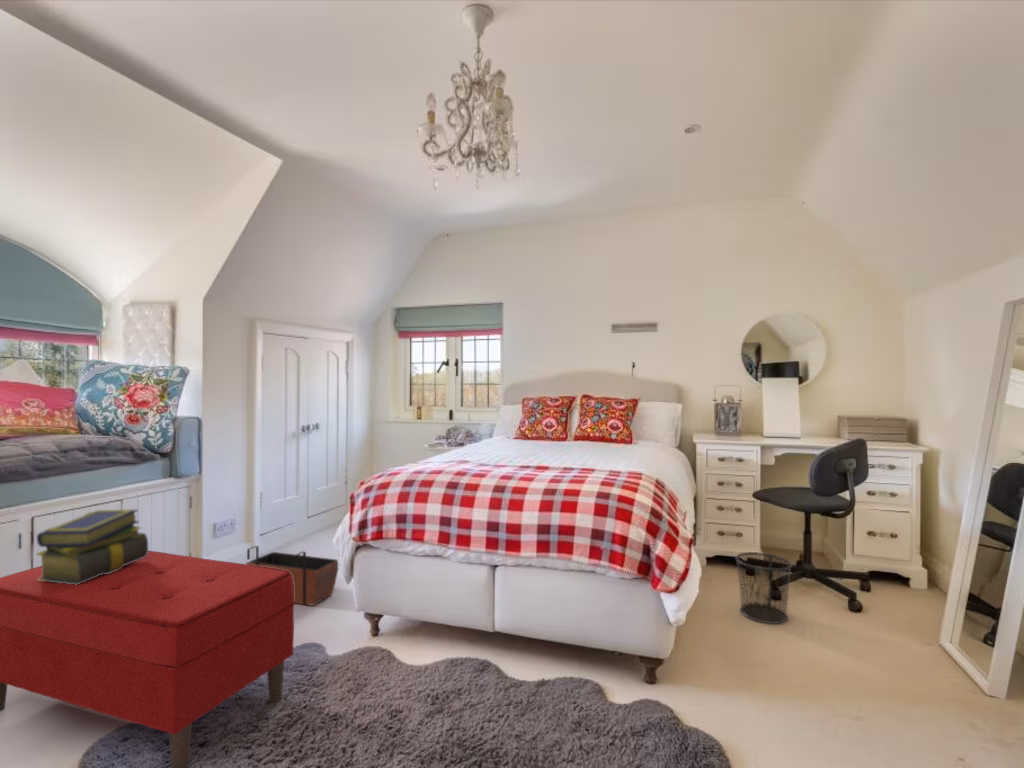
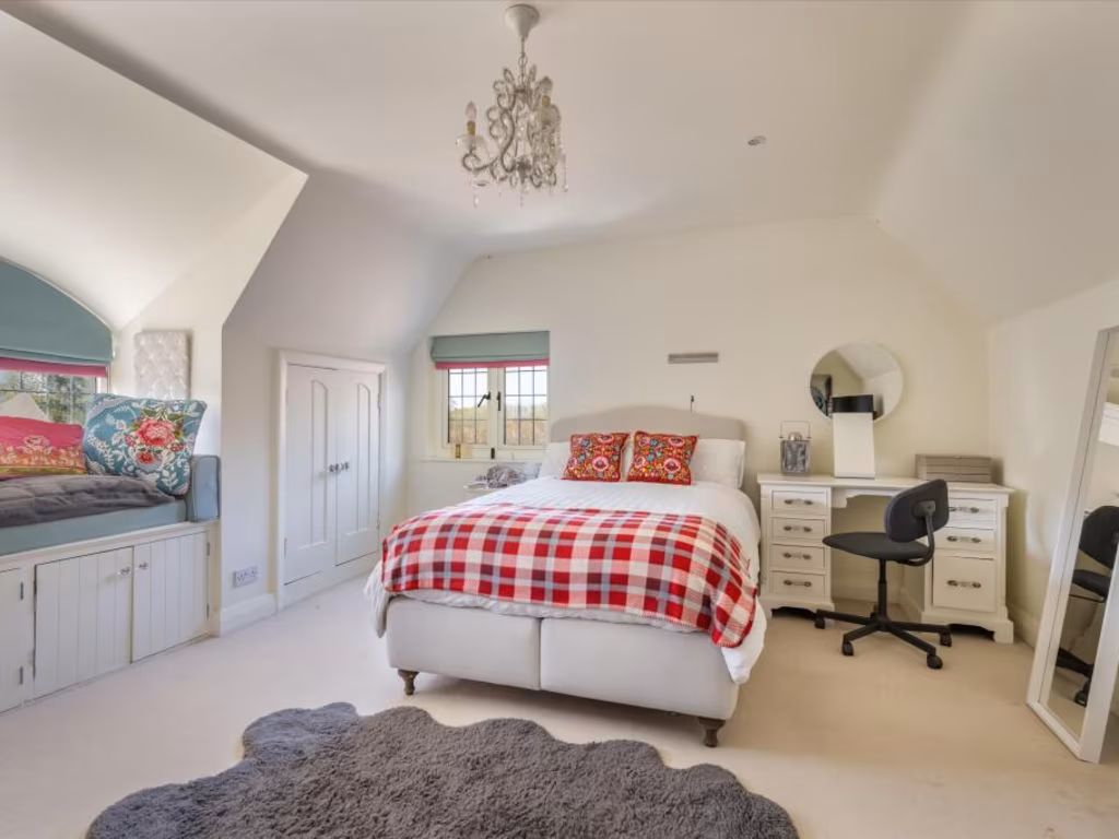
- bench [0,550,295,768]
- stack of books [35,509,149,585]
- planter [245,545,339,607]
- waste bin [735,551,793,625]
